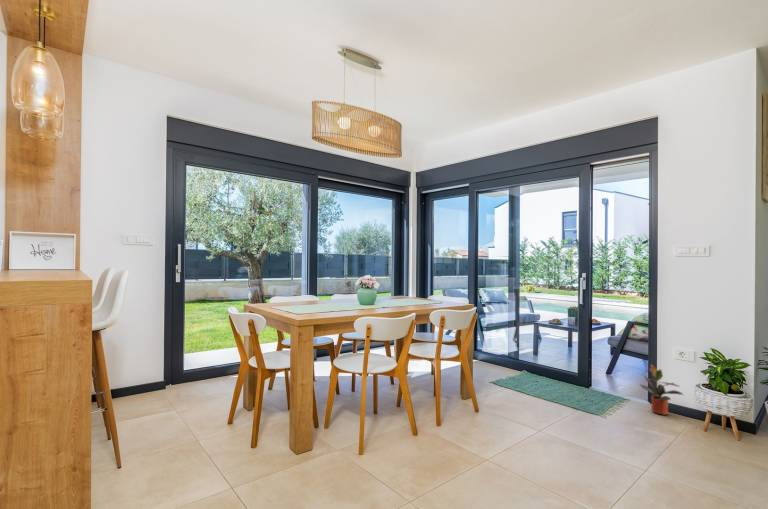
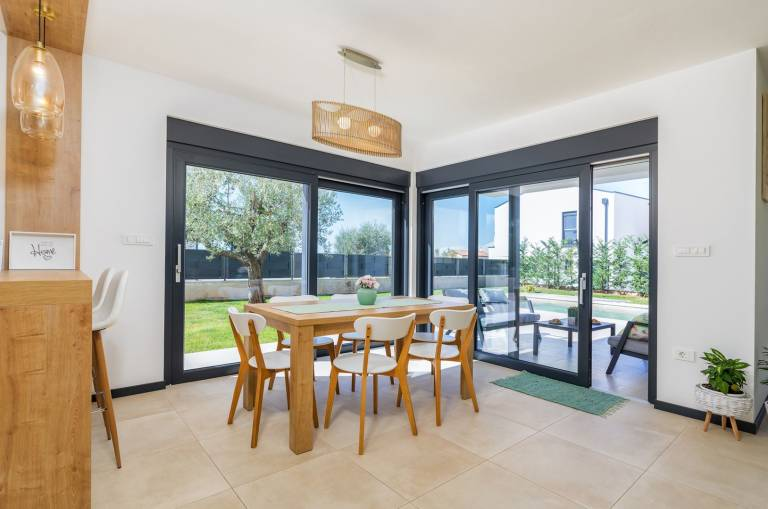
- potted plant [638,363,685,416]
